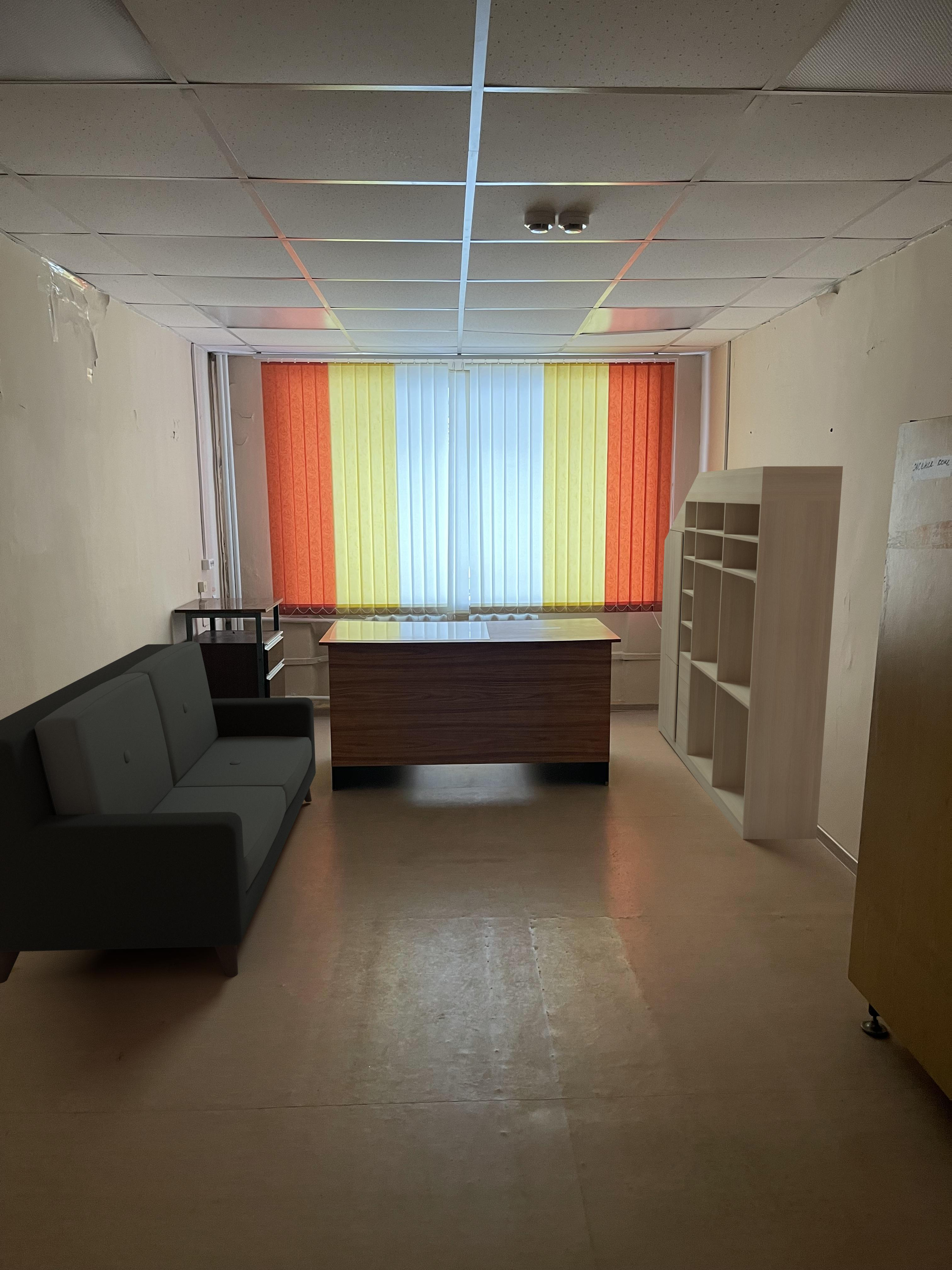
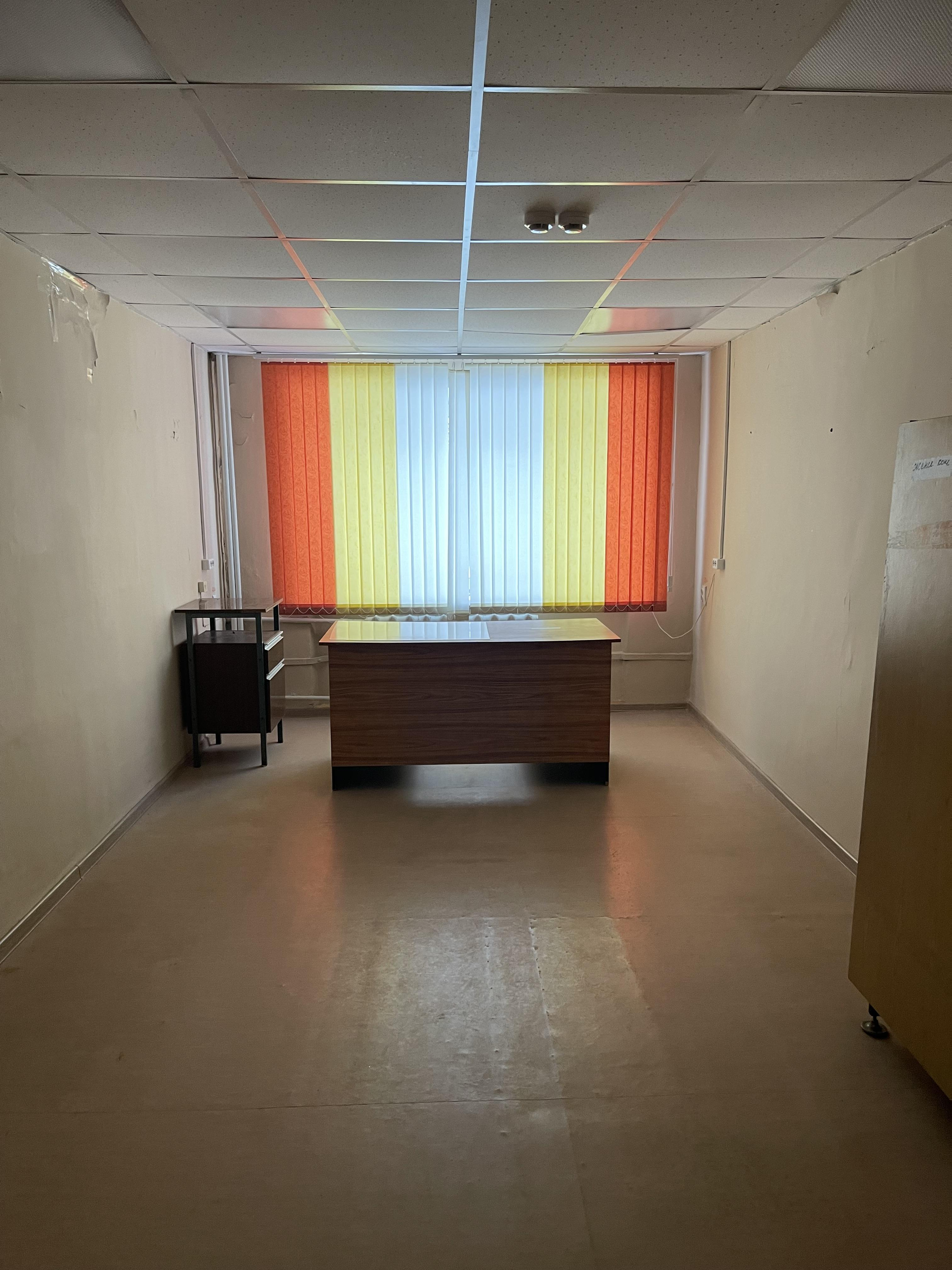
- sofa [0,641,316,984]
- bookcase [658,466,843,839]
